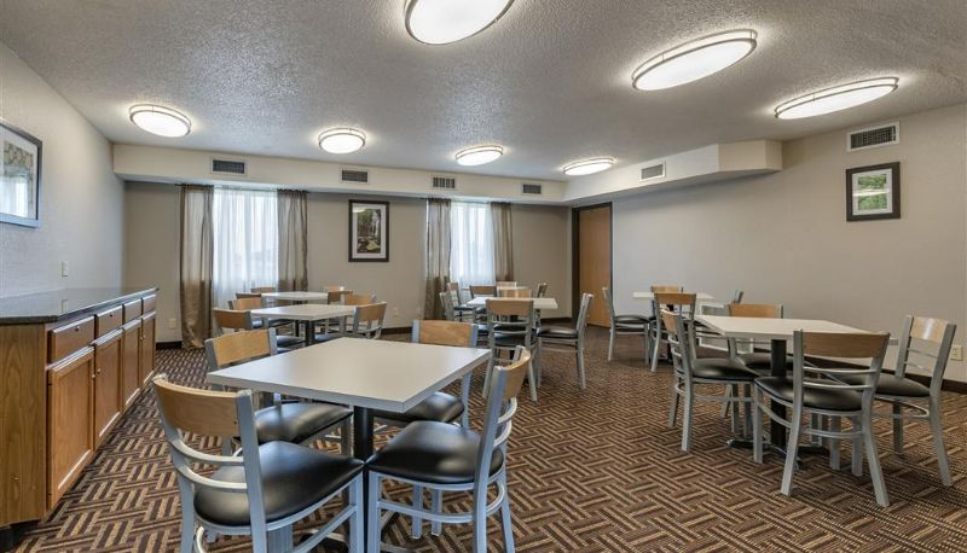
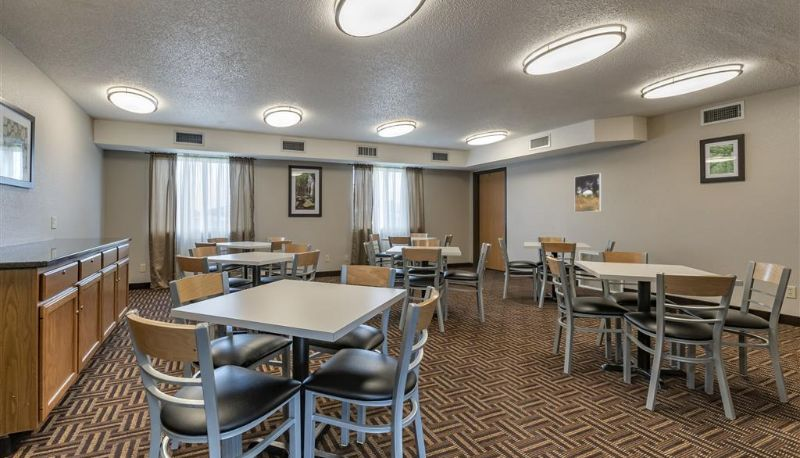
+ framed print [574,172,602,213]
